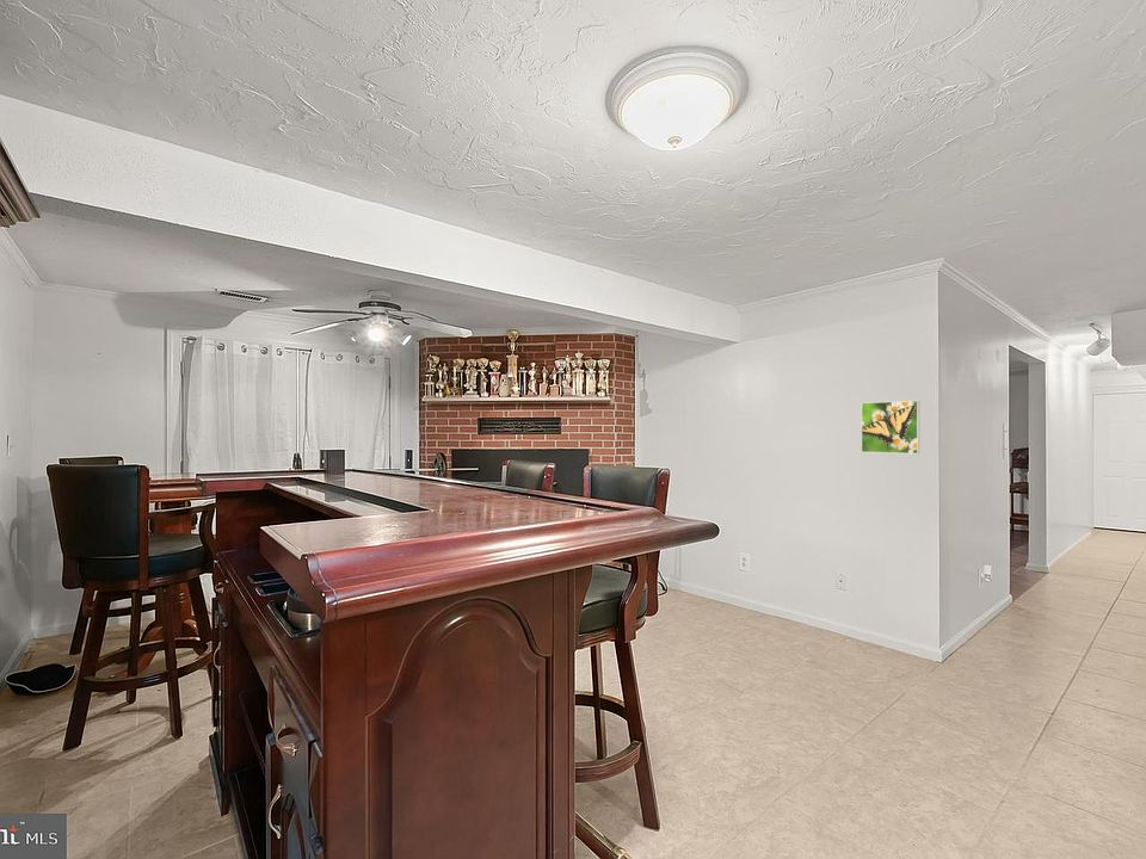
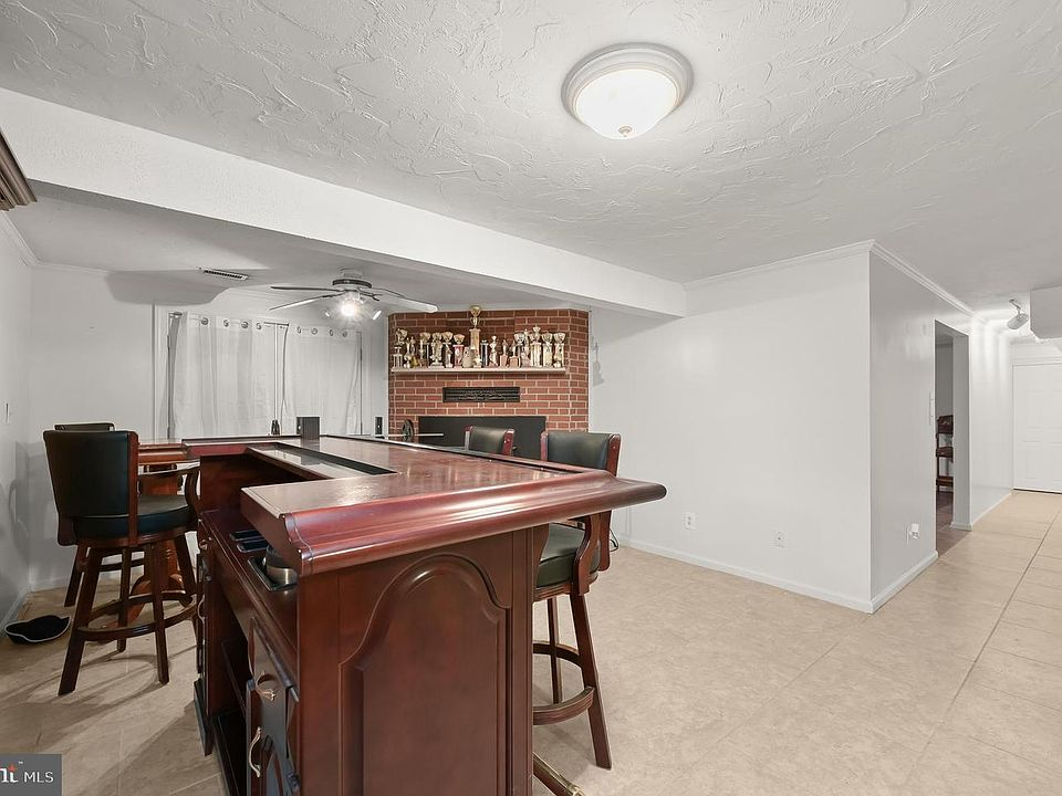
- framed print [860,400,920,456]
